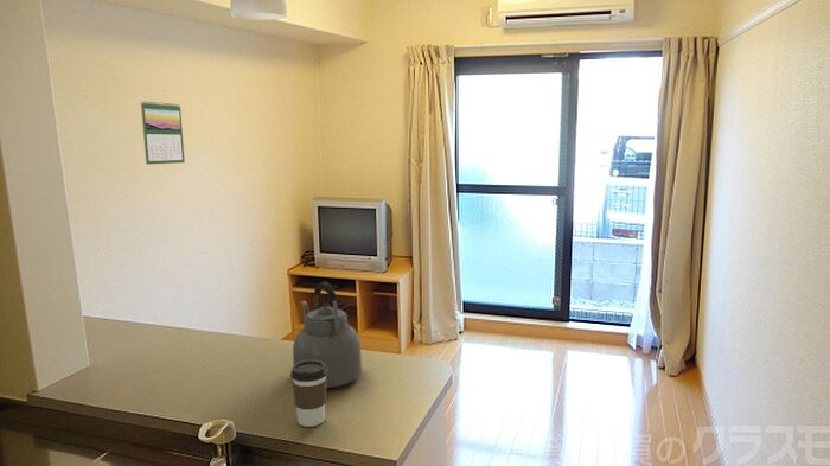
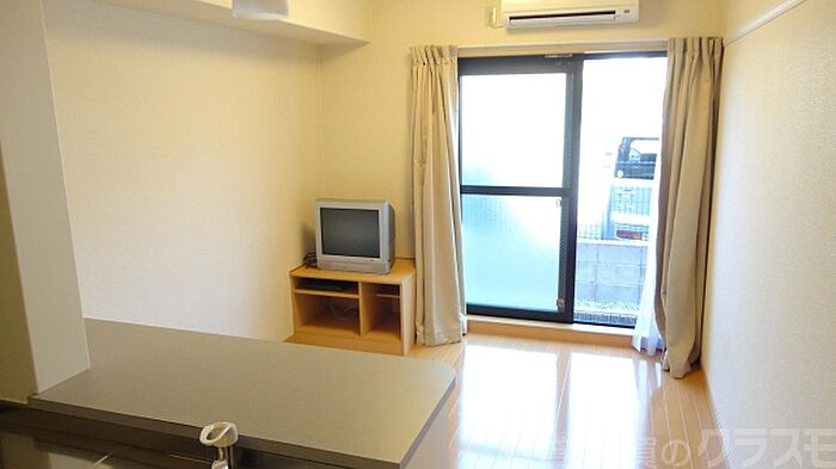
- coffee cup [289,360,327,428]
- calendar [140,100,186,166]
- kettle [292,281,363,389]
